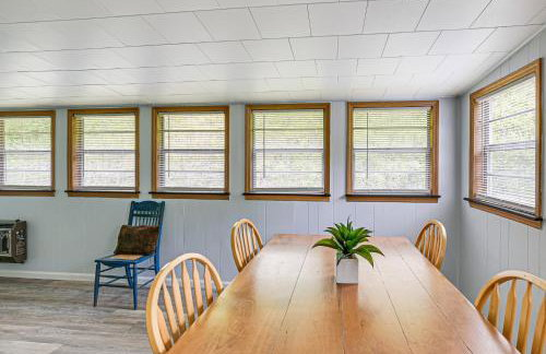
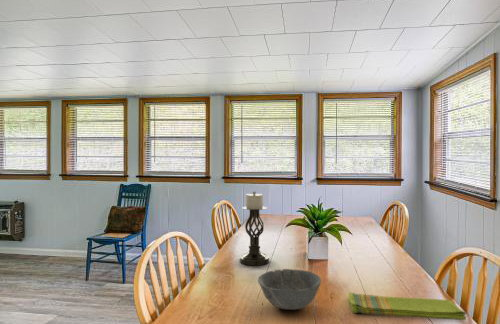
+ dish towel [348,291,467,321]
+ candle holder [239,191,271,266]
+ bowl [257,268,322,311]
